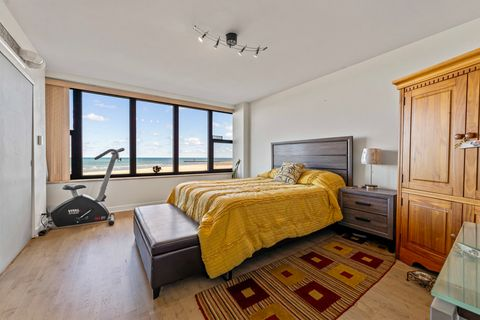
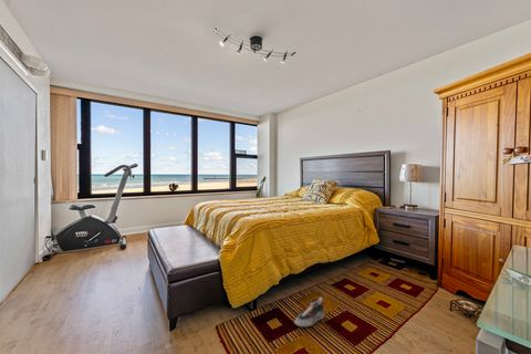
+ shoe [293,296,326,327]
